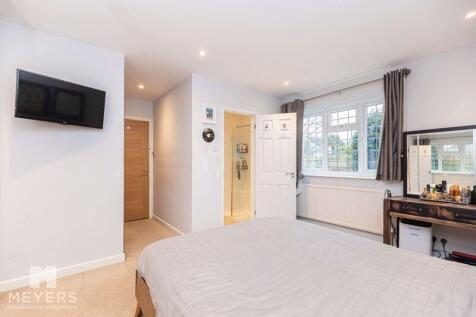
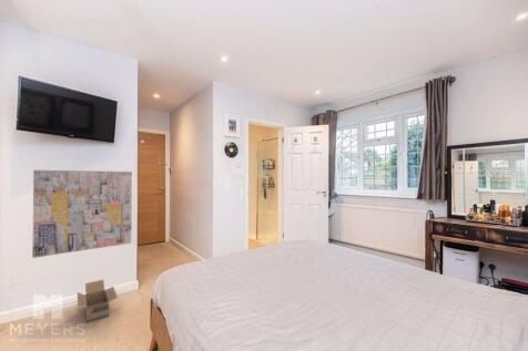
+ cardboard box [77,279,119,323]
+ wall art [31,169,133,259]
